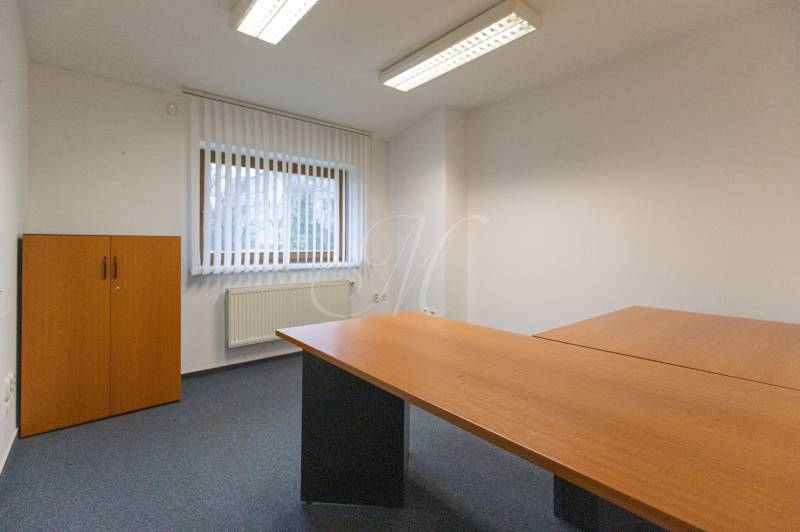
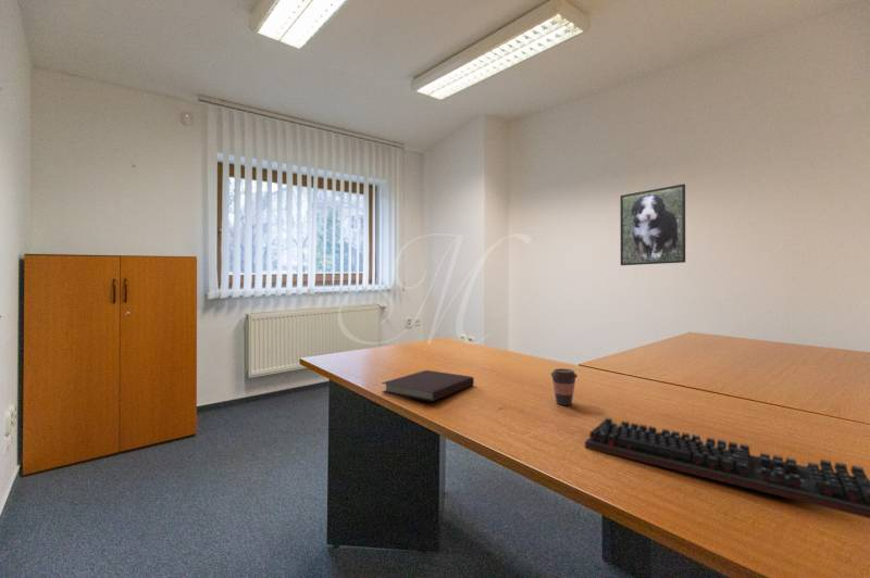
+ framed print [619,183,686,266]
+ keyboard [584,416,870,519]
+ notebook [381,369,475,403]
+ coffee cup [549,367,579,406]
